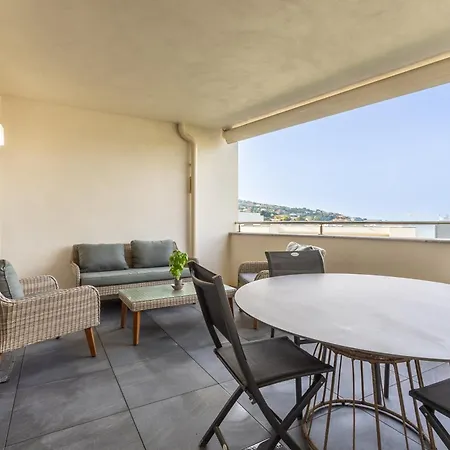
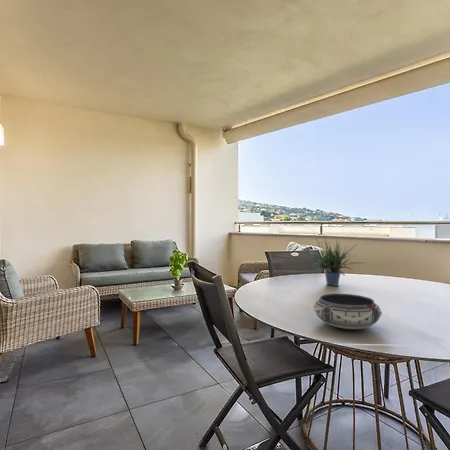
+ potted plant [300,231,367,287]
+ bowl [313,293,383,330]
